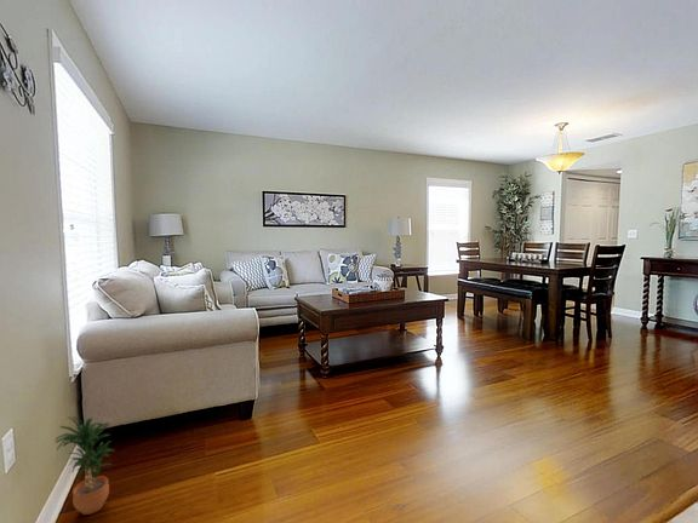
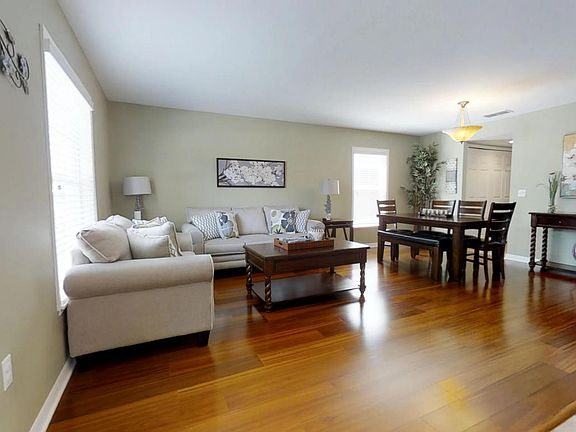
- potted plant [53,415,115,516]
